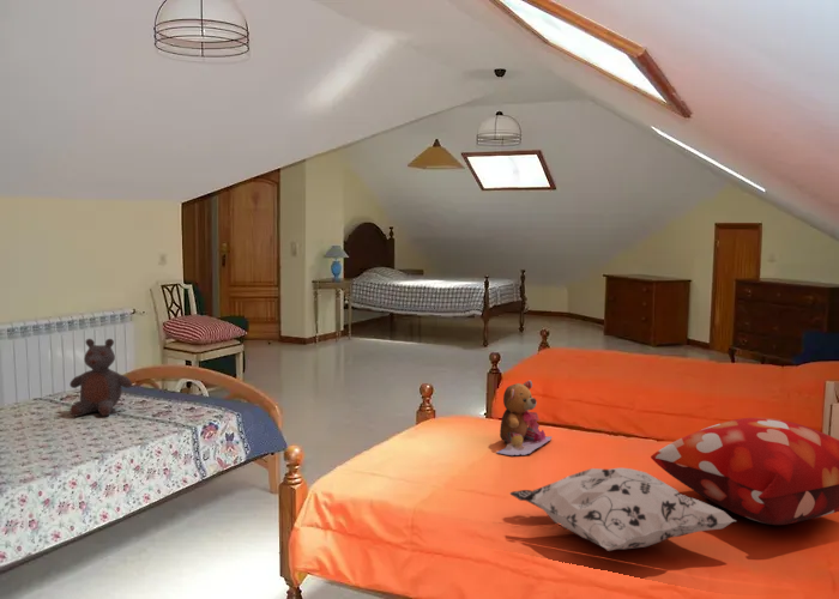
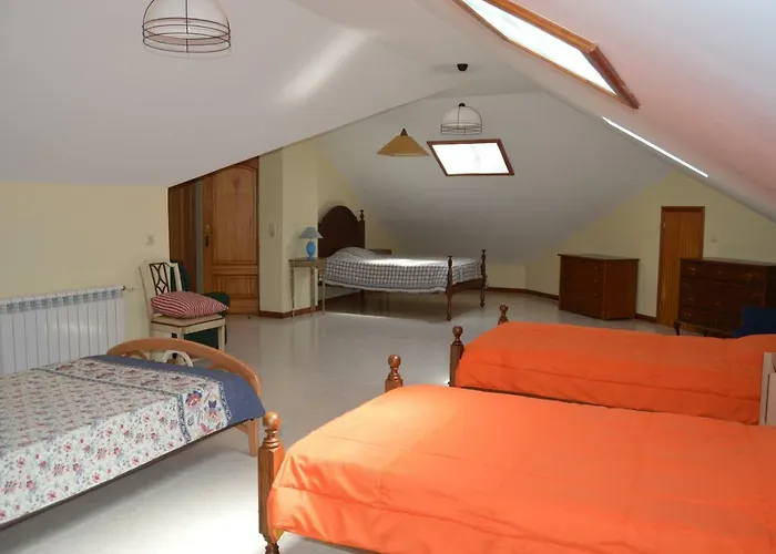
- decorative pillow [650,417,839,526]
- teddy bear [68,338,133,417]
- decorative pillow [508,467,737,552]
- teddy bear [495,380,554,456]
